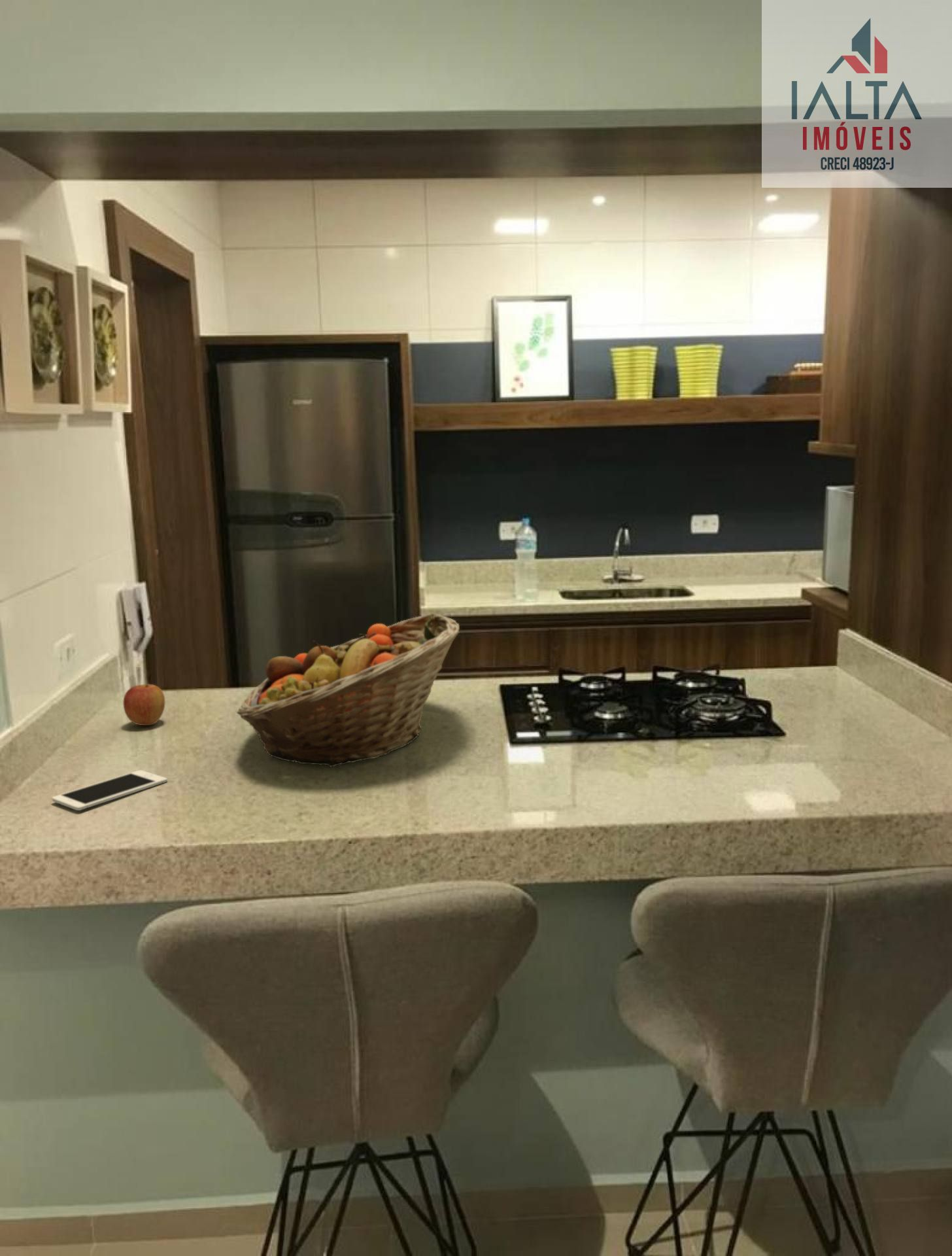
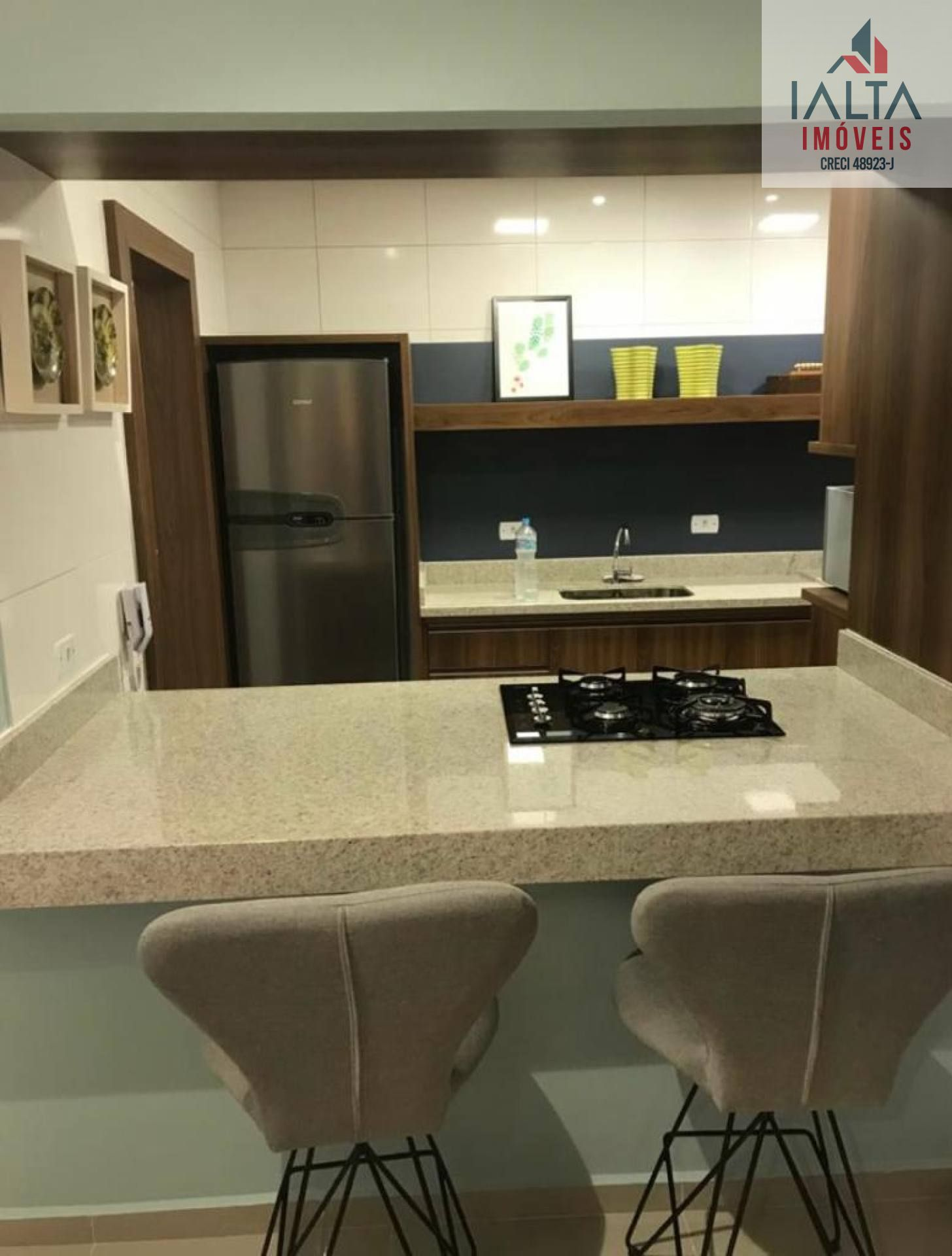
- apple [122,684,165,726]
- cell phone [52,769,168,811]
- fruit basket [236,613,460,767]
